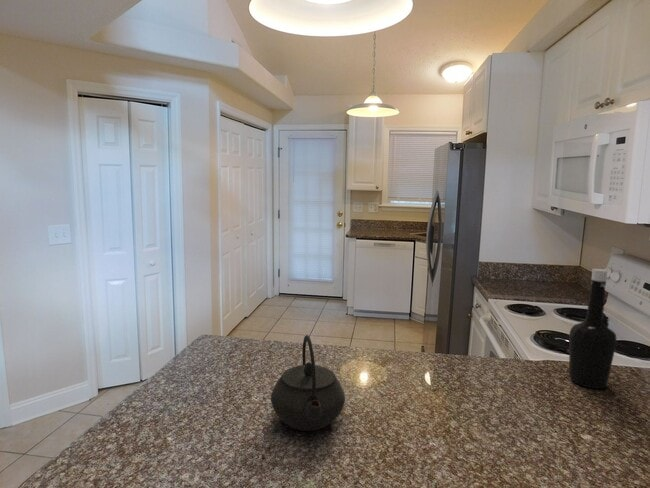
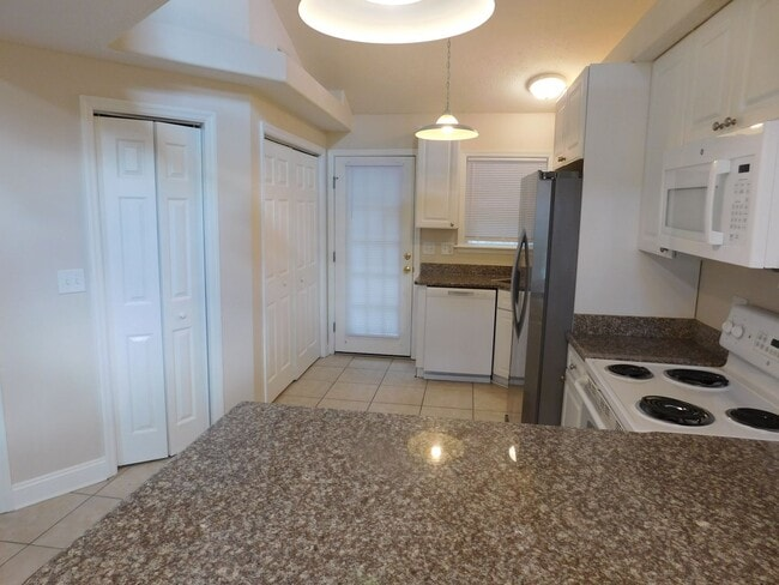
- bottle [568,268,618,389]
- kettle [270,334,346,432]
